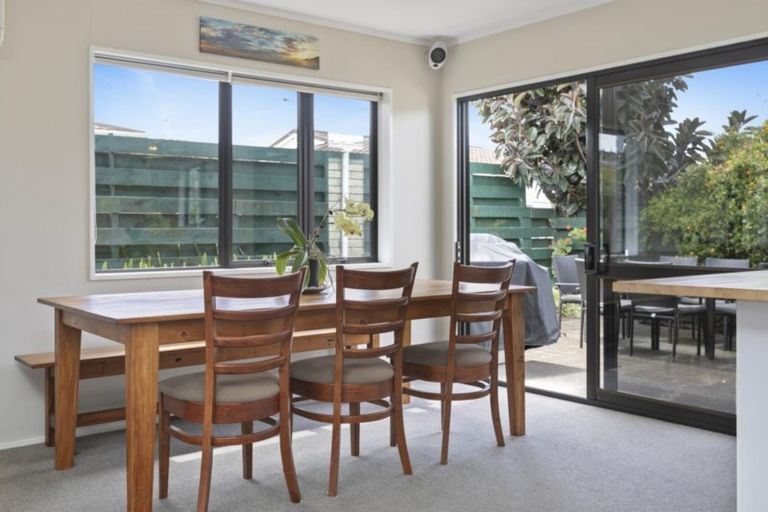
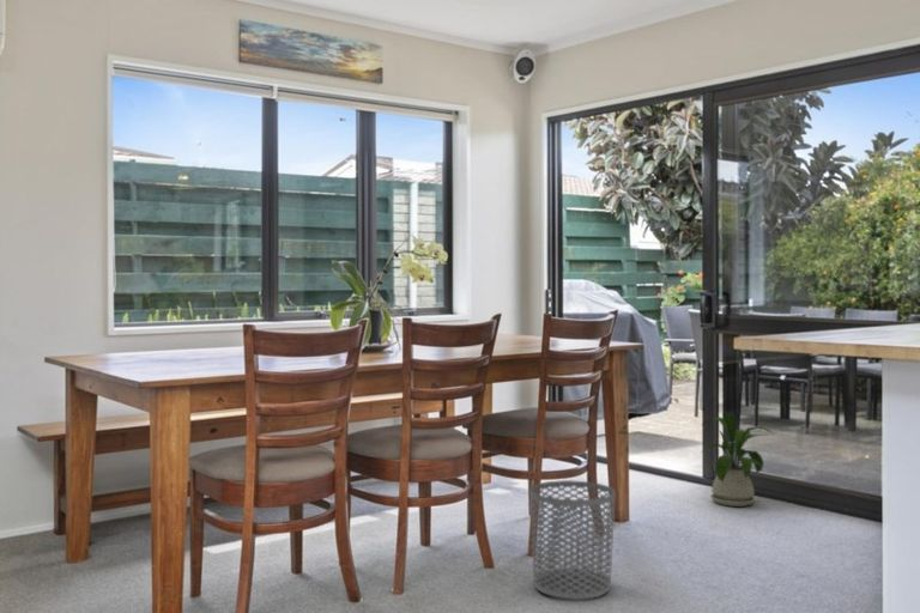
+ house plant [701,412,775,508]
+ waste bin [528,479,616,601]
